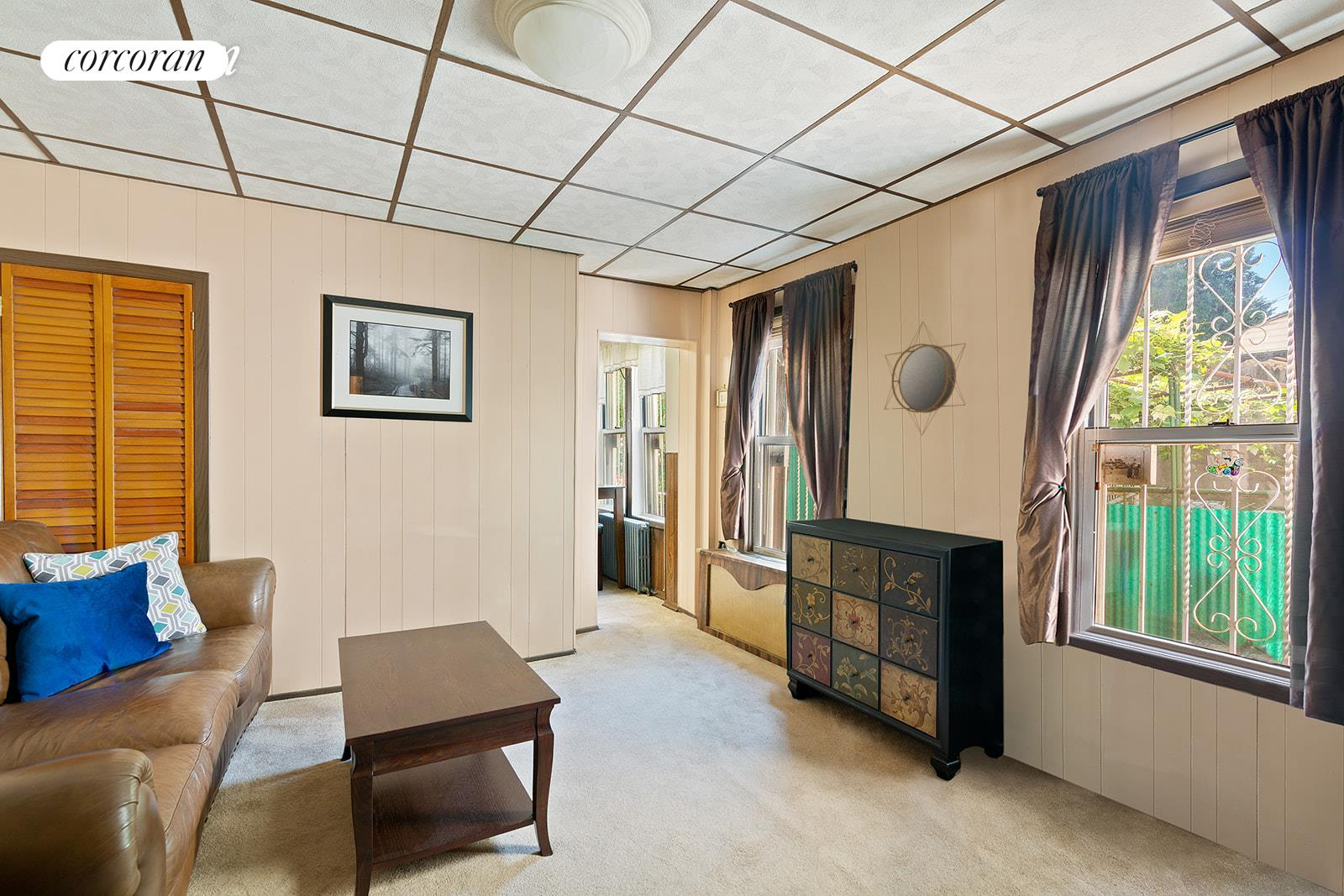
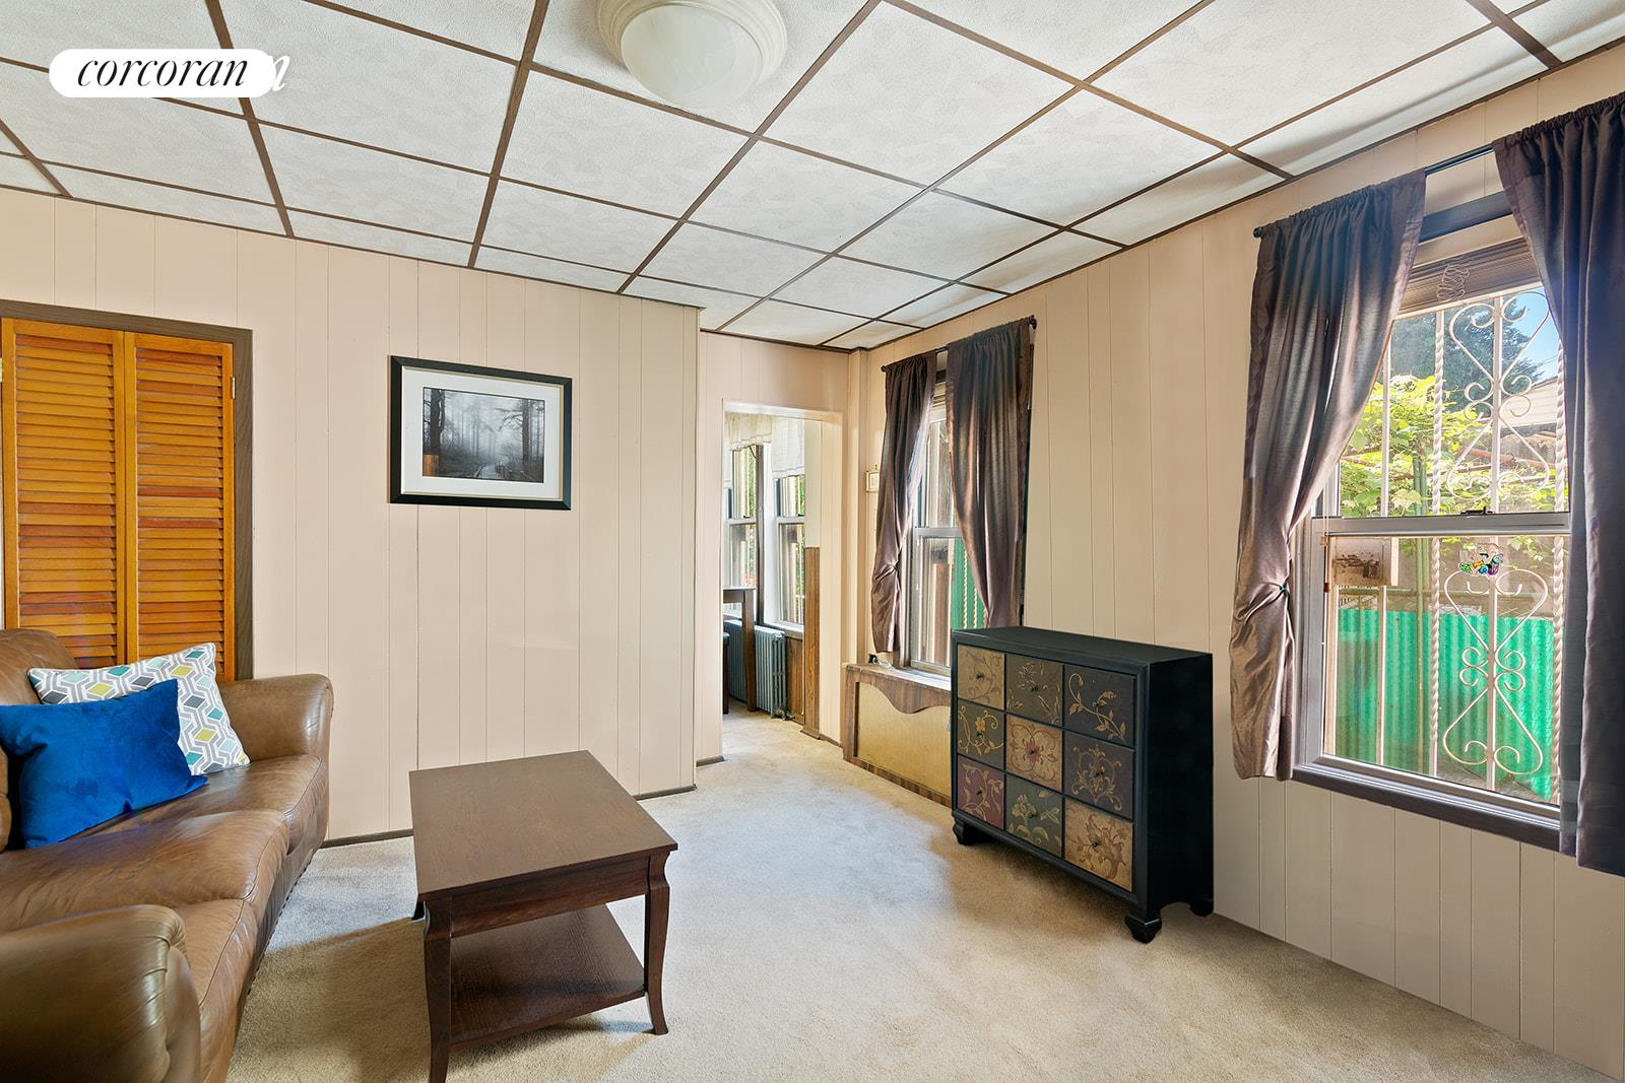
- home mirror [884,321,967,437]
